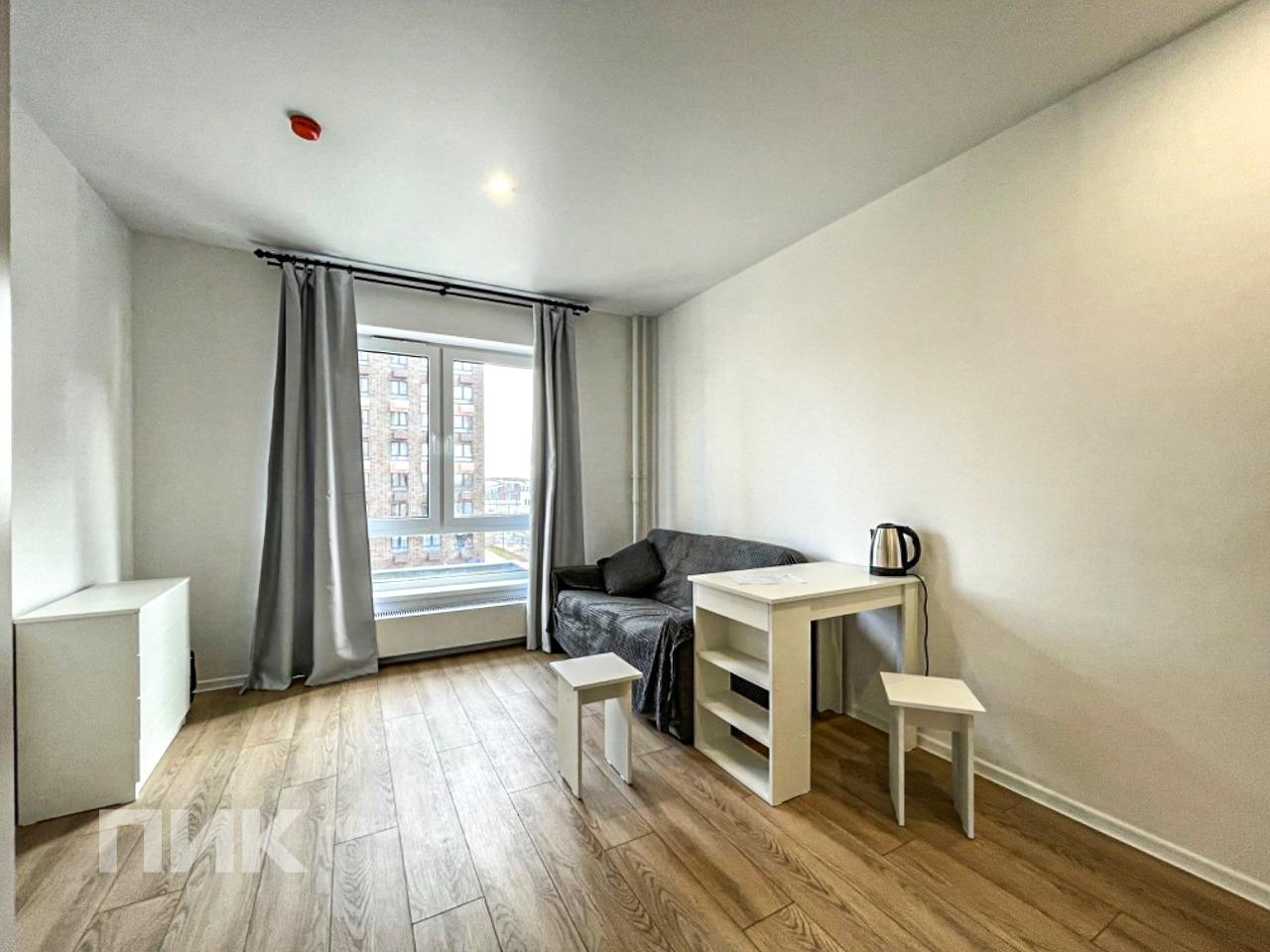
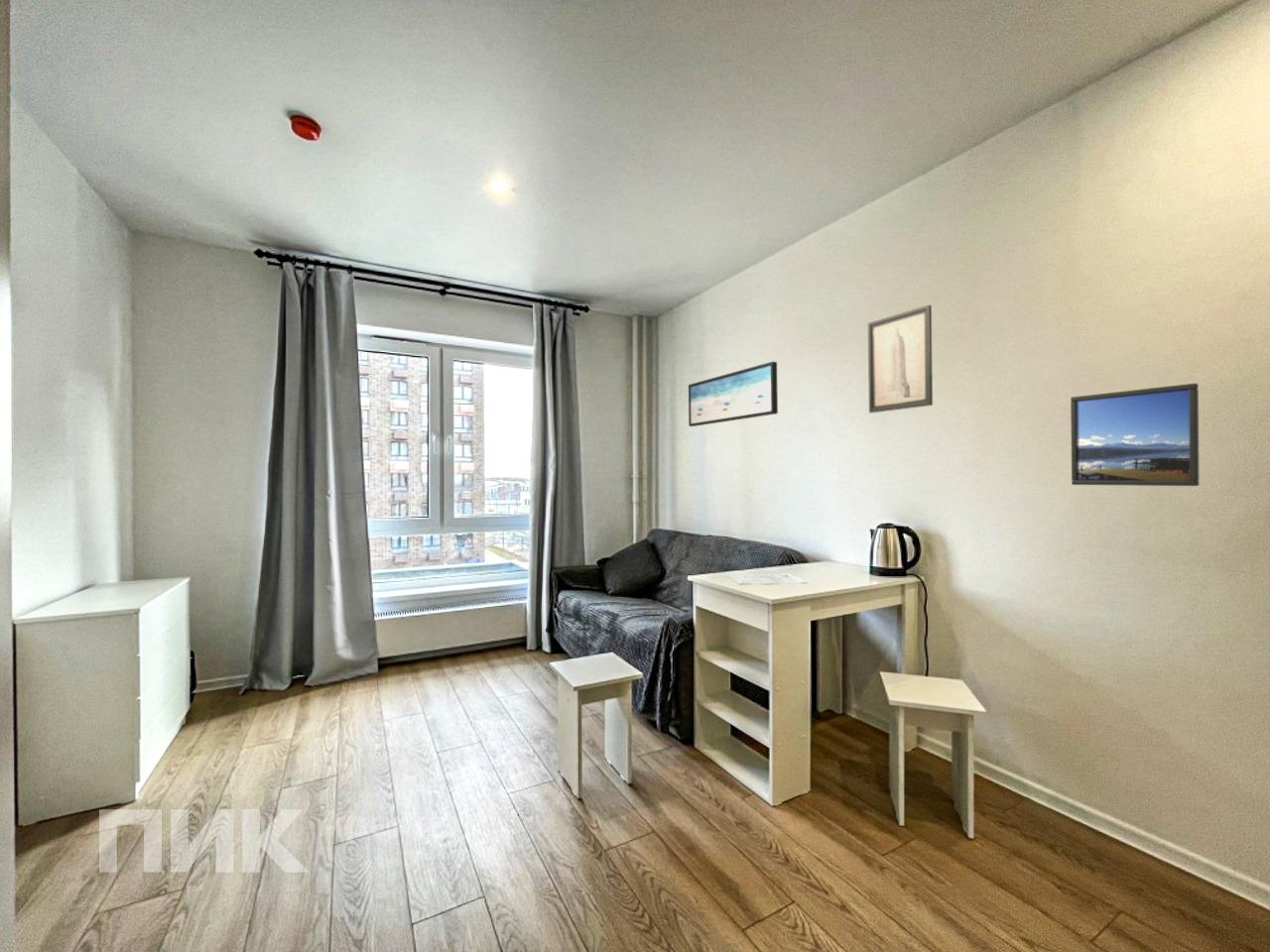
+ wall art [688,361,779,427]
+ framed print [1070,383,1201,487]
+ wall art [867,304,934,414]
